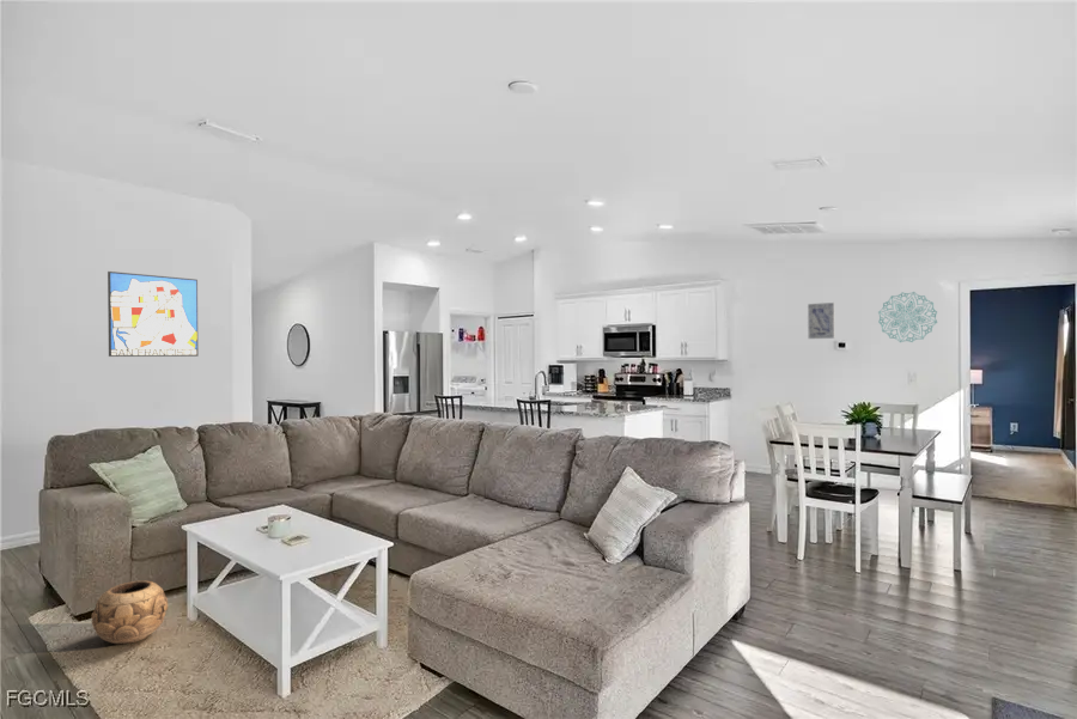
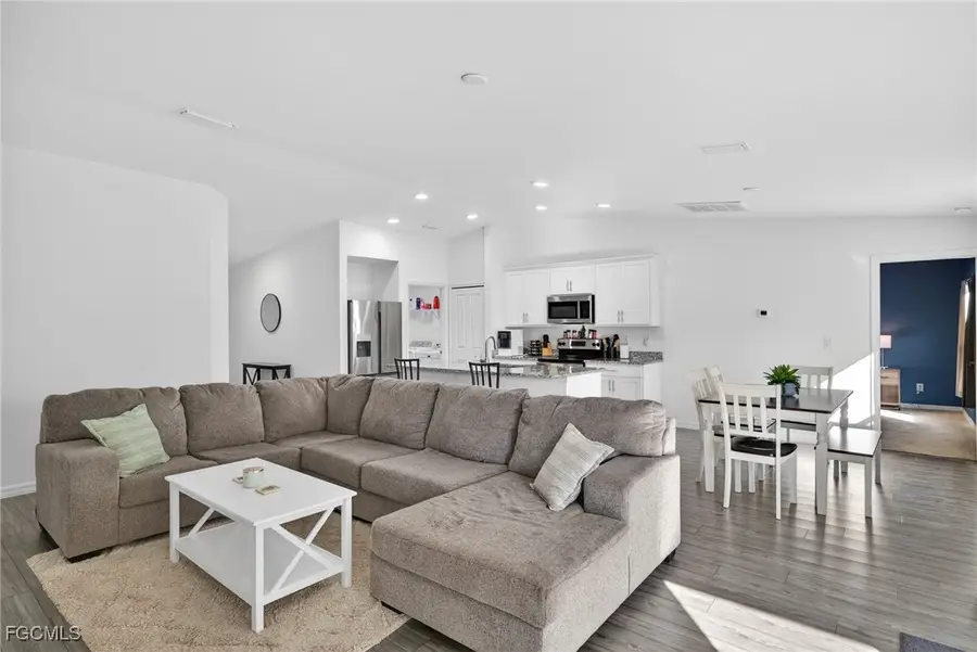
- wall art [807,301,835,340]
- wall art [107,270,200,358]
- decorative bowl [91,580,169,645]
- wall decoration [877,291,938,343]
